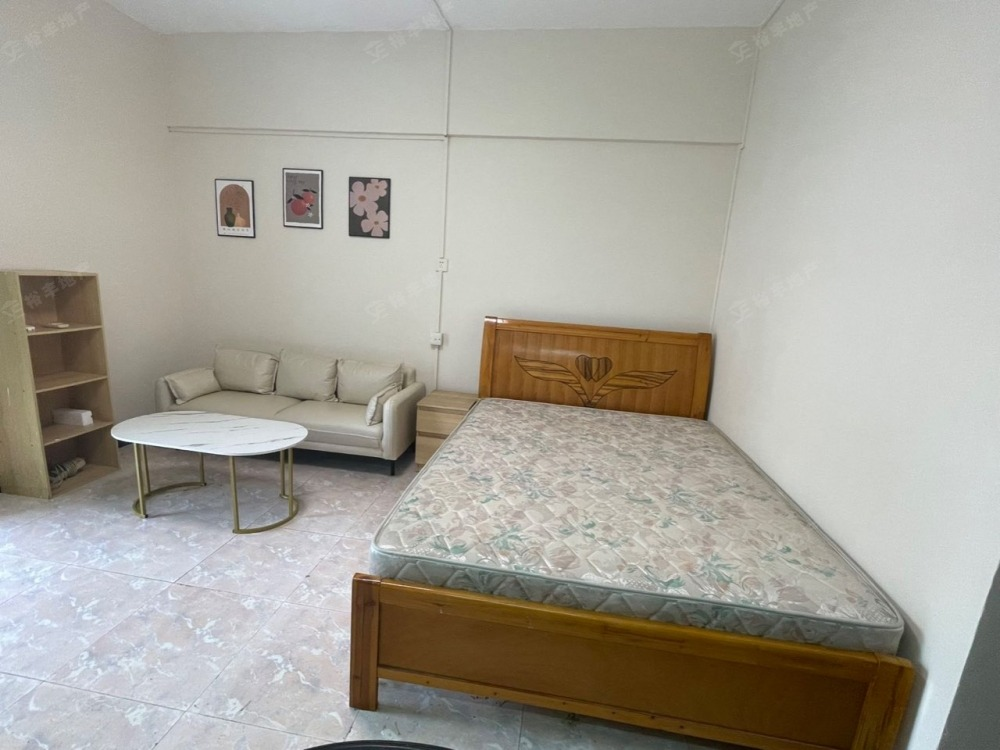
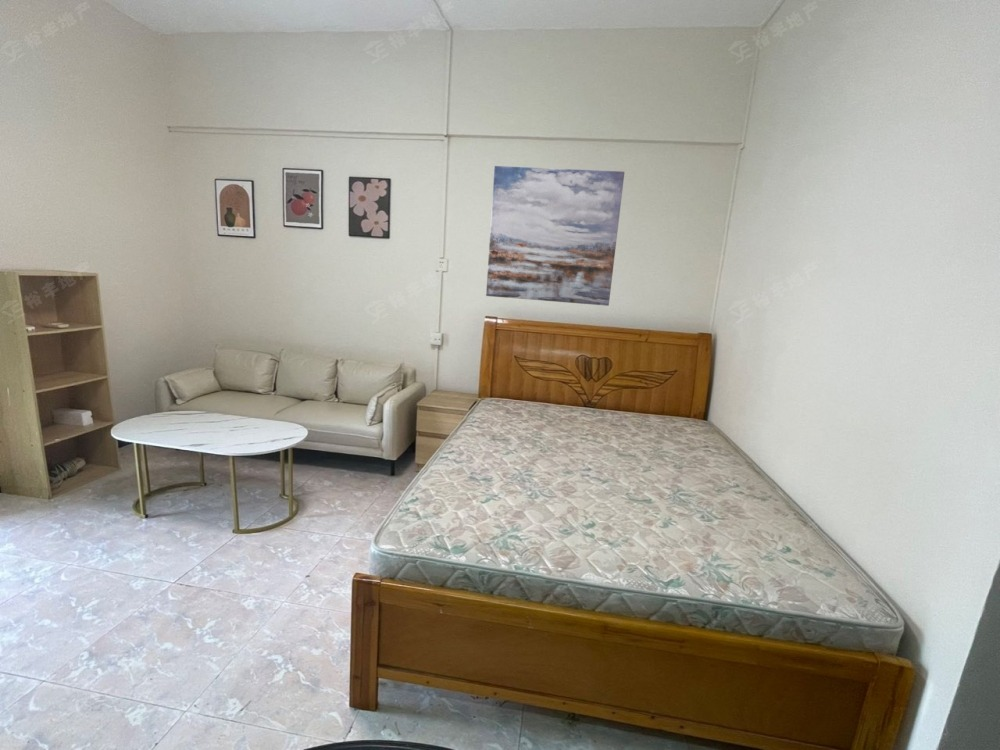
+ wall art [485,165,625,307]
